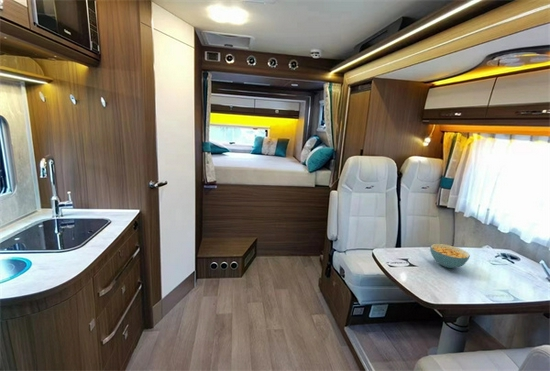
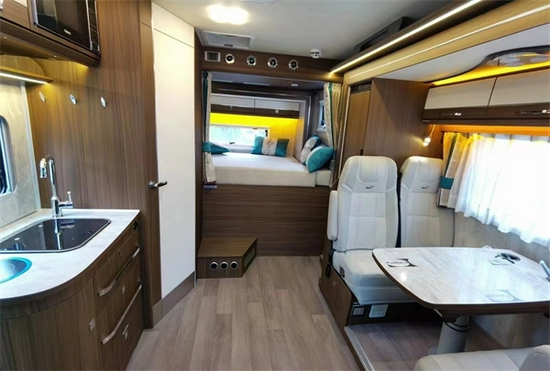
- cereal bowl [429,243,471,269]
